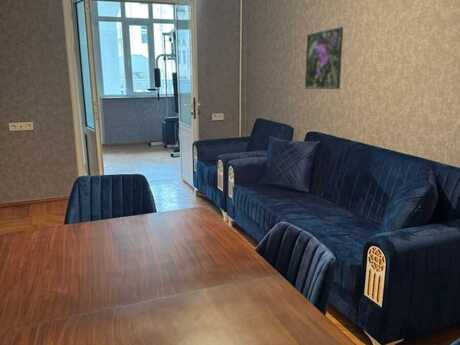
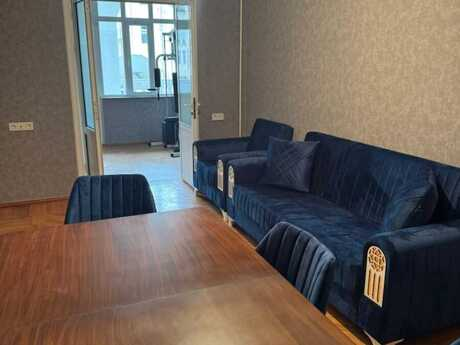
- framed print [304,26,344,90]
